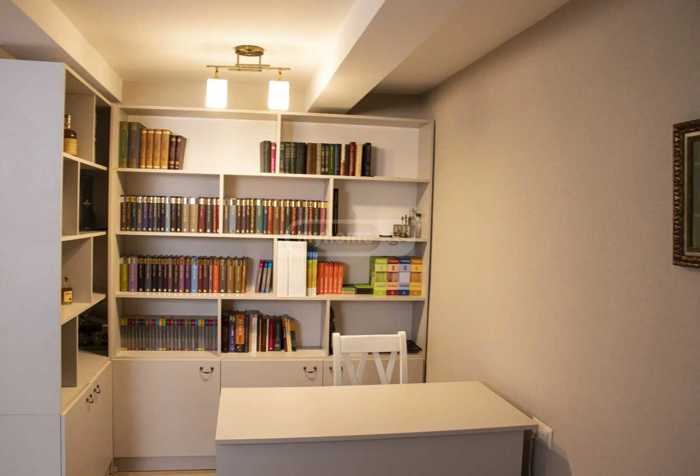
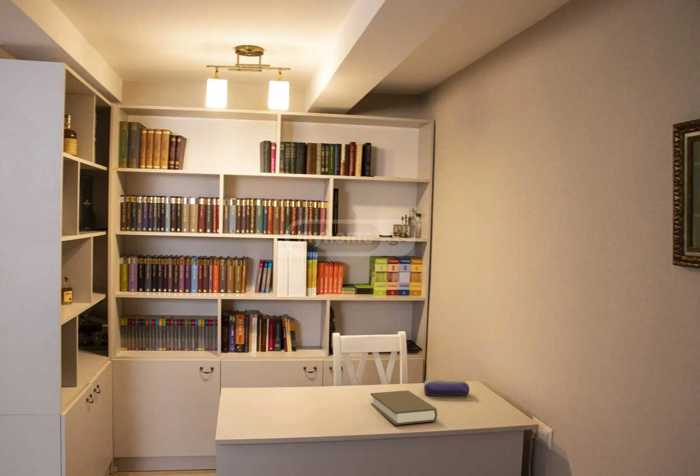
+ book [369,389,438,426]
+ pencil case [423,378,470,397]
